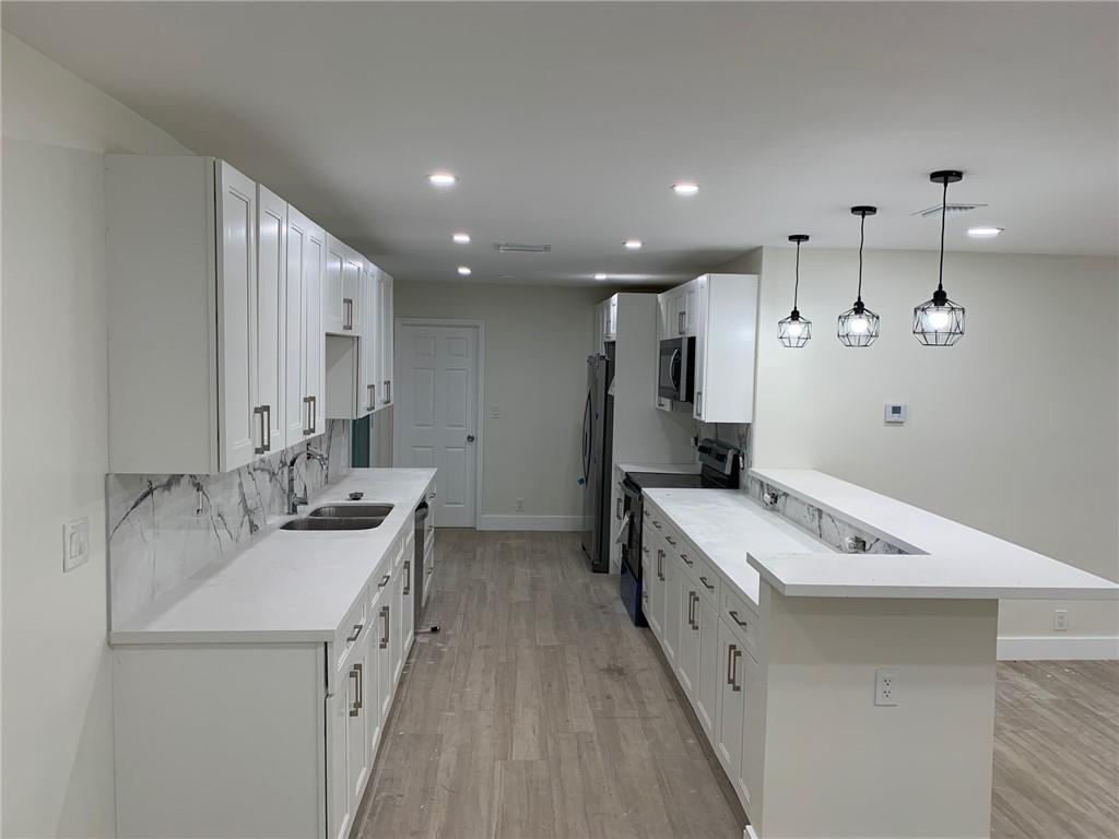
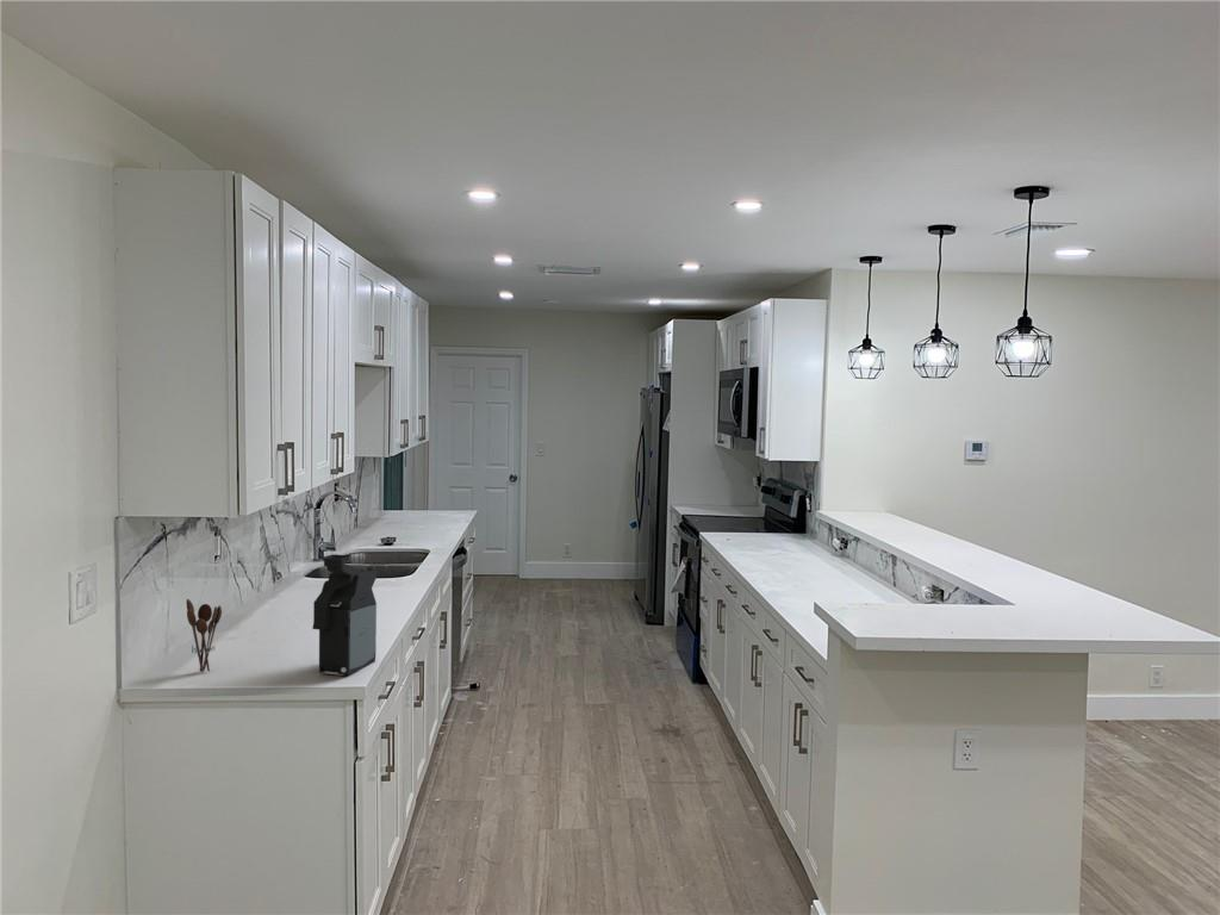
+ coffee maker [311,553,378,677]
+ utensil holder [186,598,223,673]
